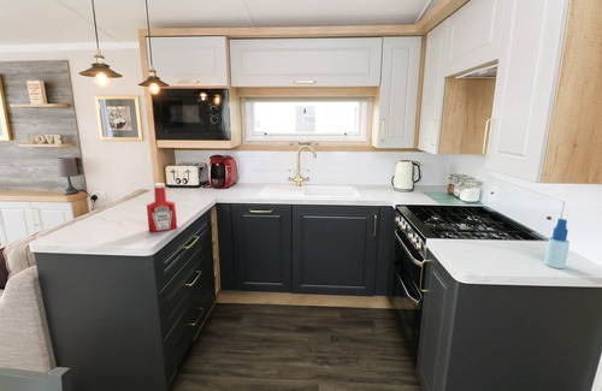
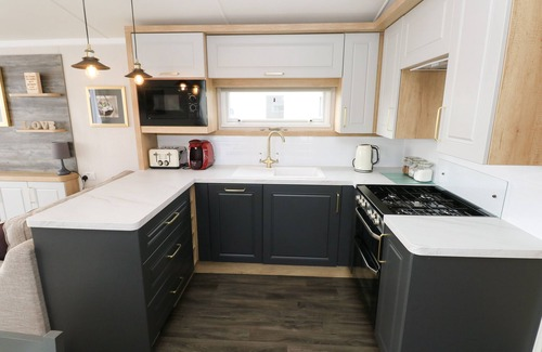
- spray bottle [543,218,571,269]
- soap bottle [146,182,178,233]
